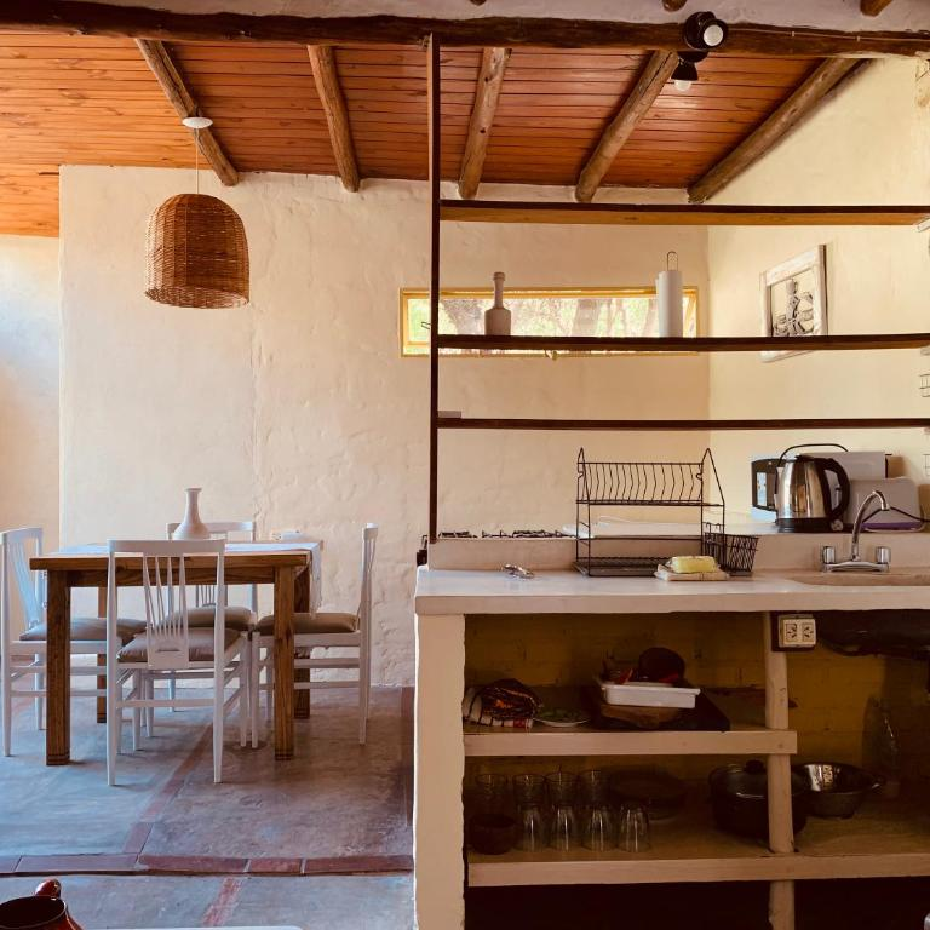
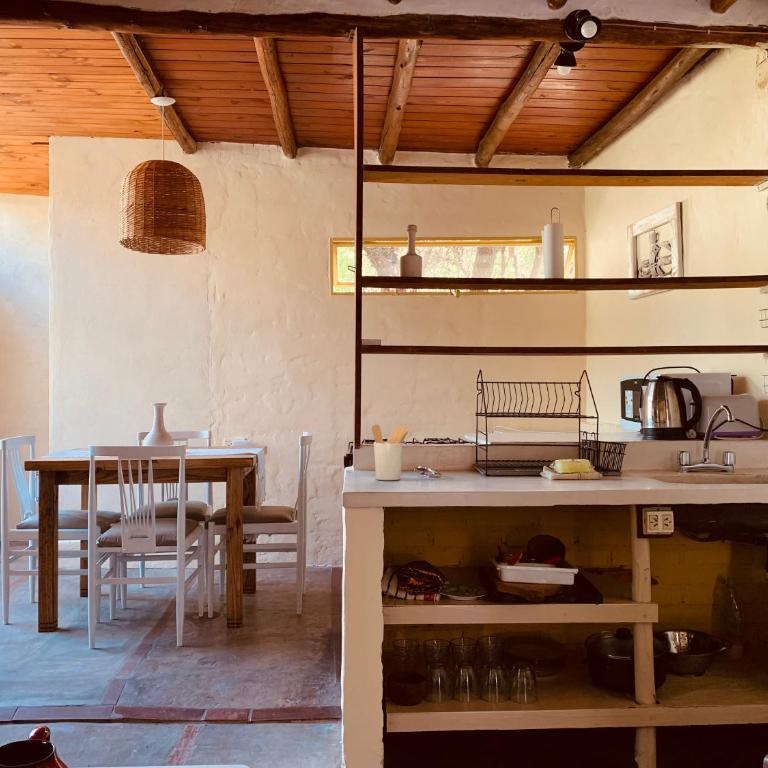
+ utensil holder [370,423,411,481]
